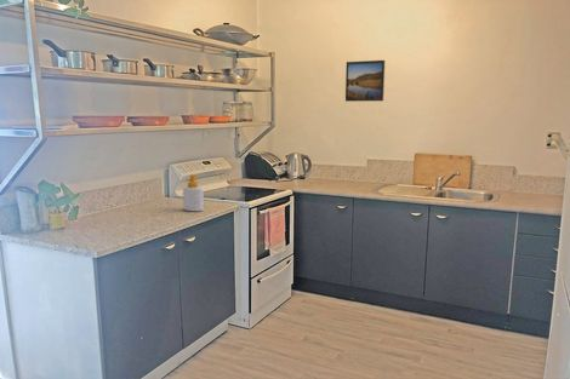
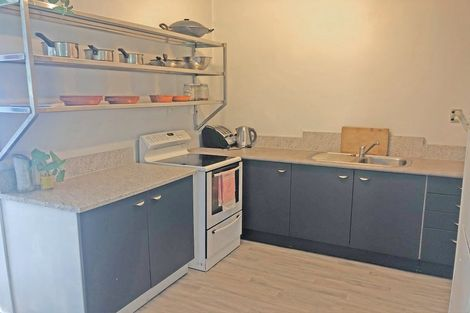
- soap bottle [182,173,205,212]
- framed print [344,59,386,103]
